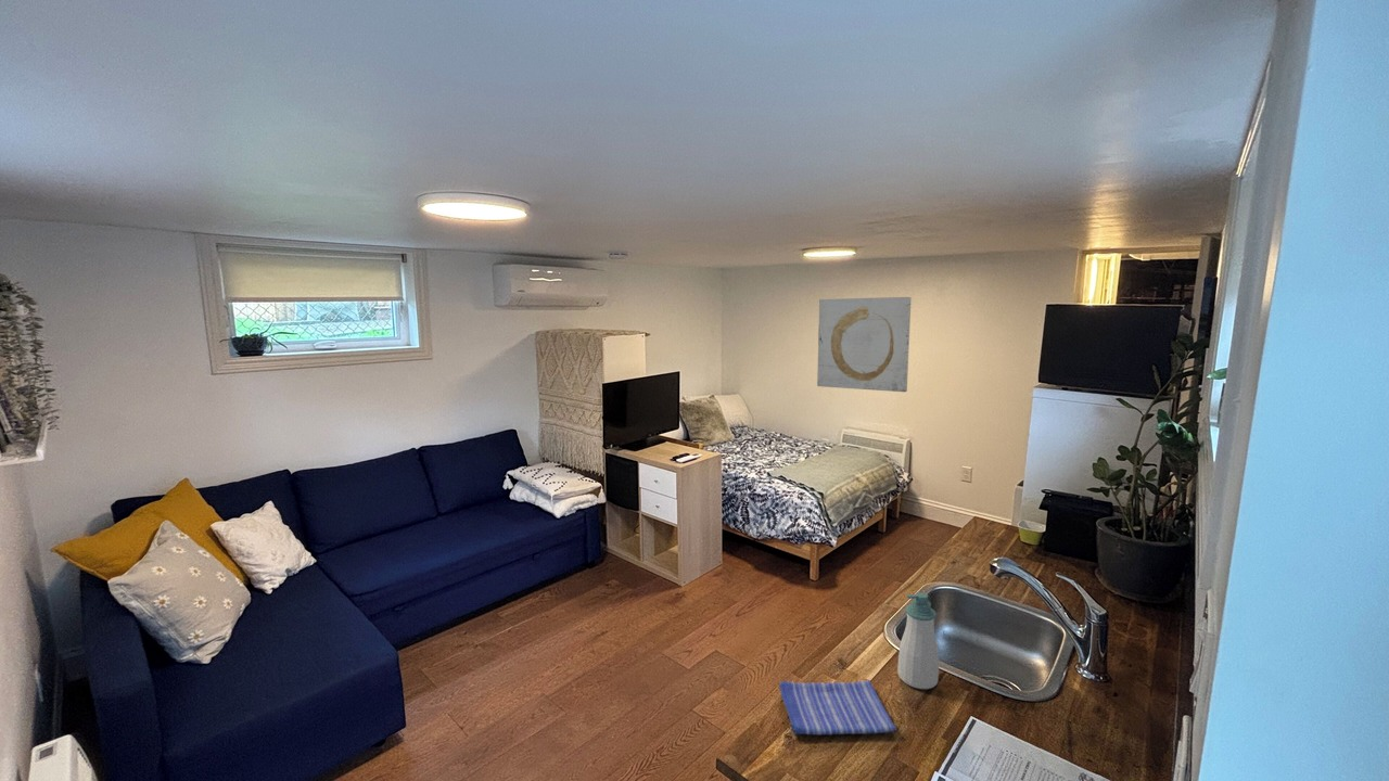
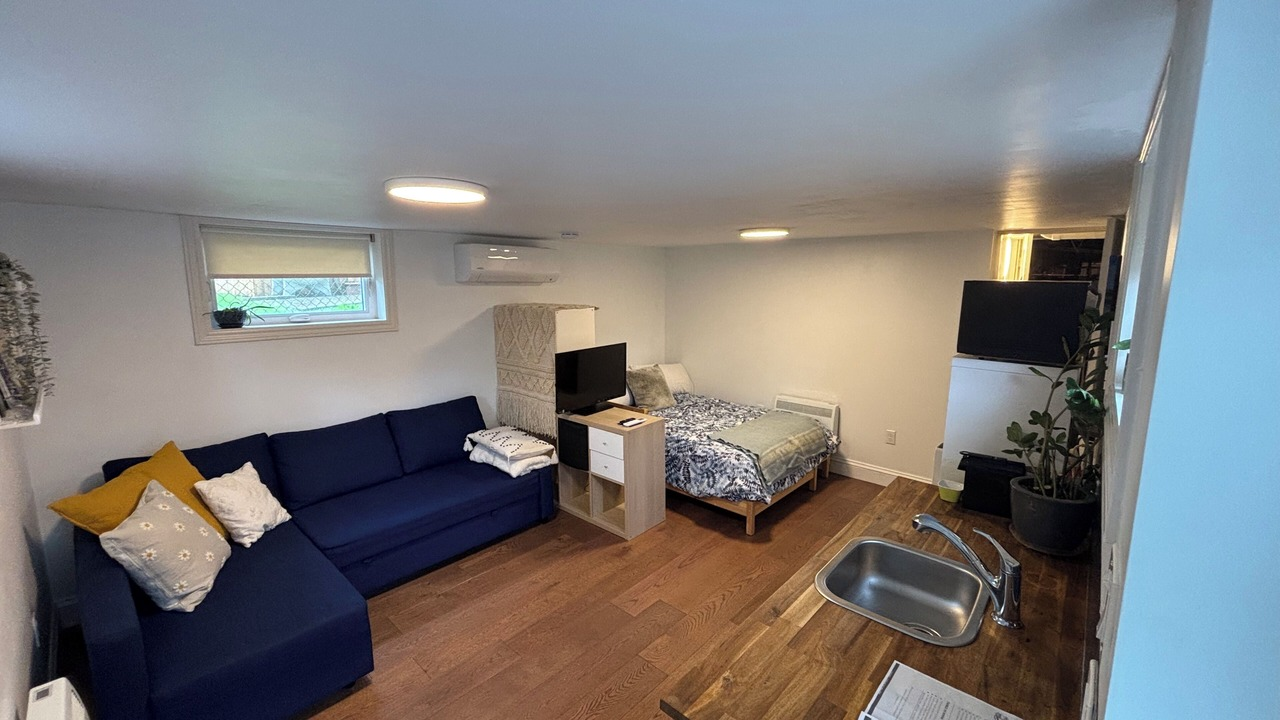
- dish towel [778,679,897,737]
- wall art [816,296,913,393]
- soap bottle [896,591,940,690]
